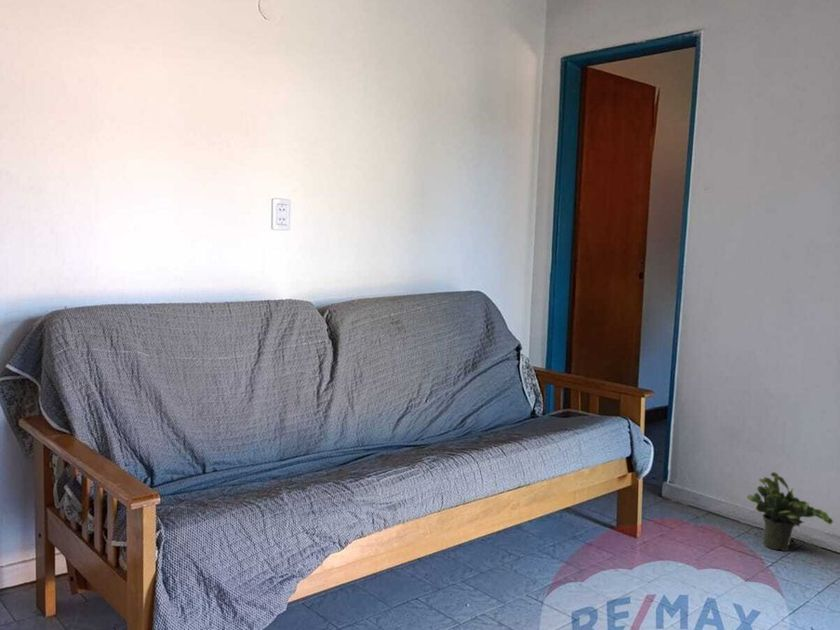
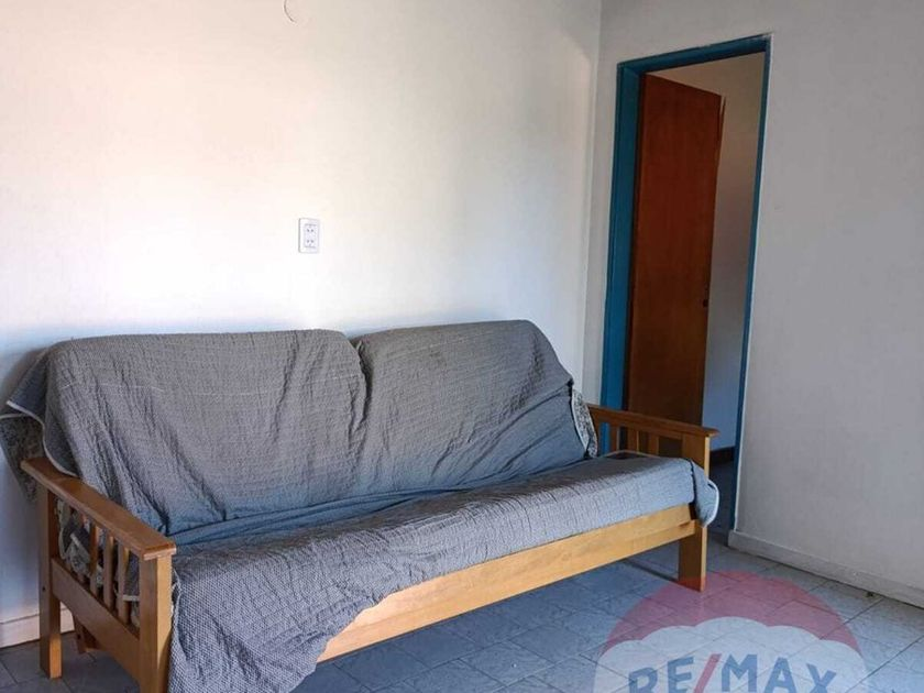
- potted plant [746,471,834,552]
